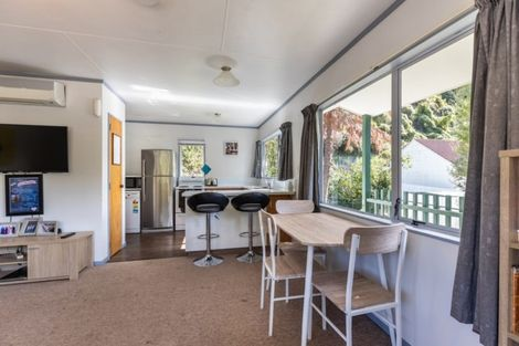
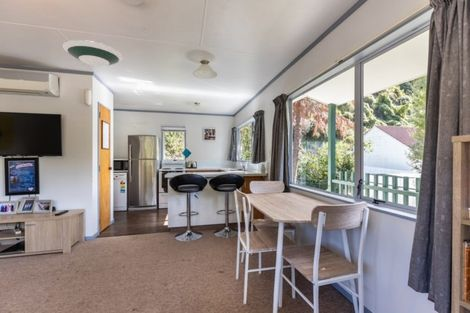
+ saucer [61,39,124,68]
